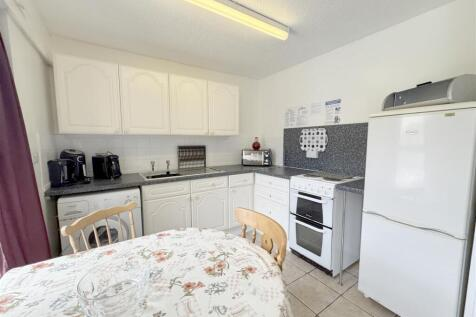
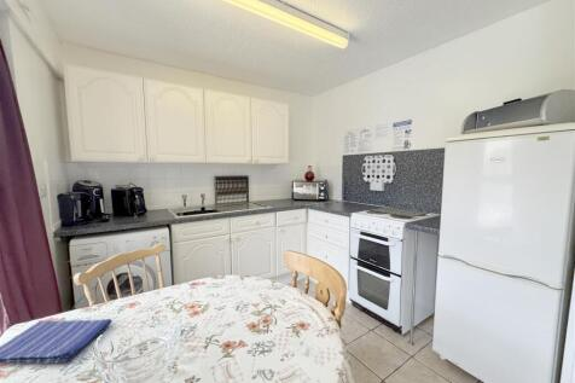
+ dish towel [0,318,114,365]
